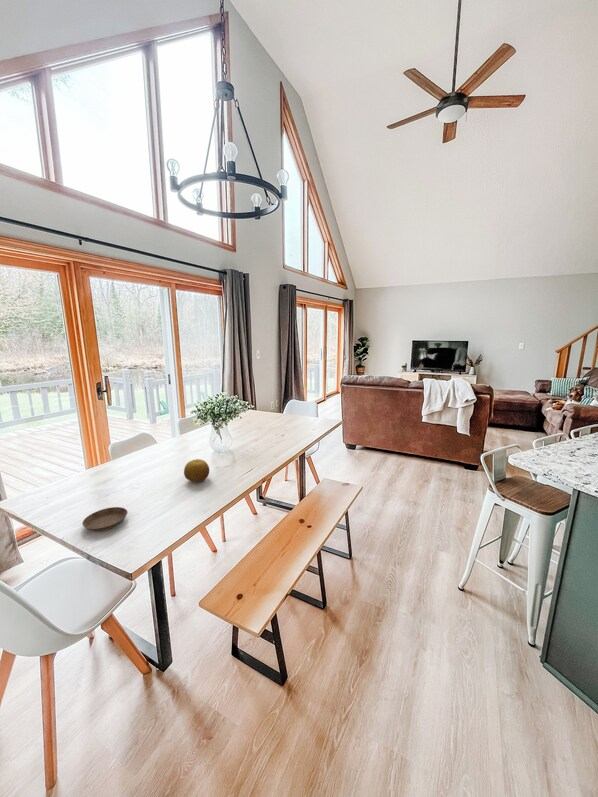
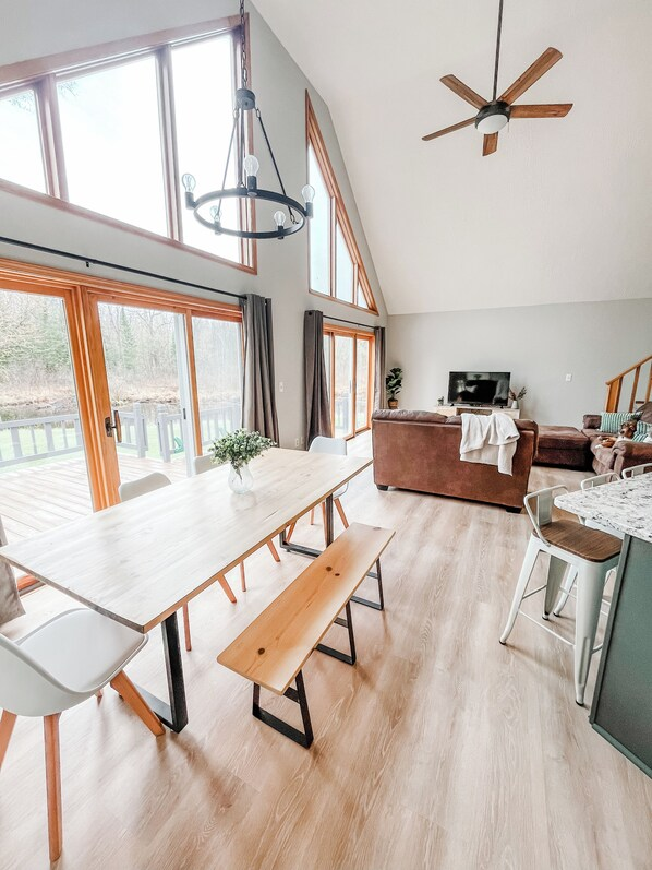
- fruit [183,458,210,483]
- saucer [81,506,129,532]
